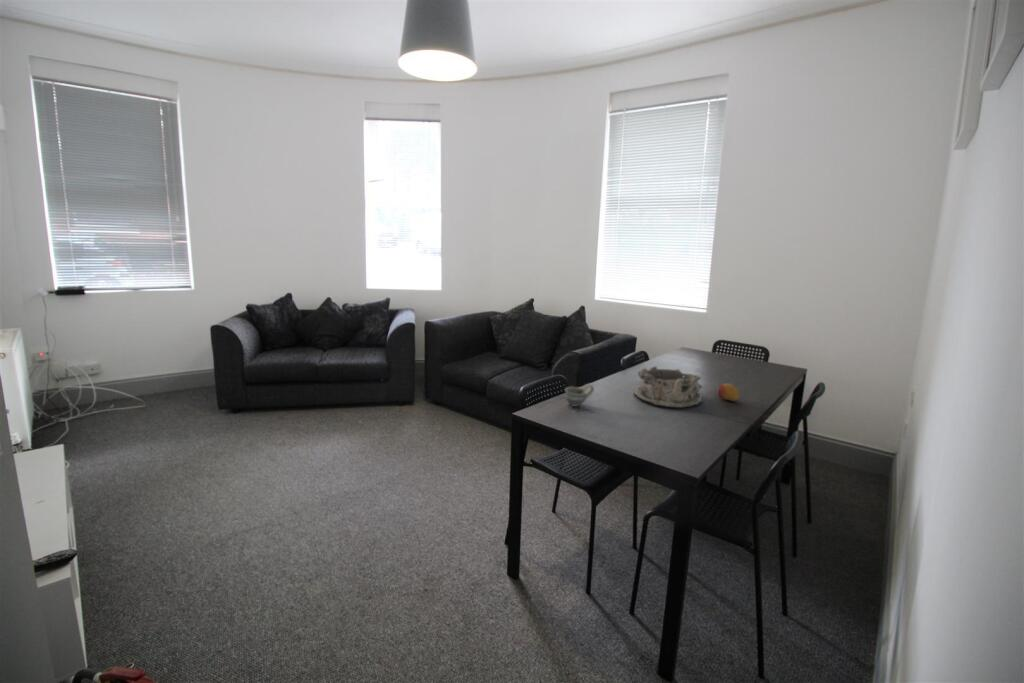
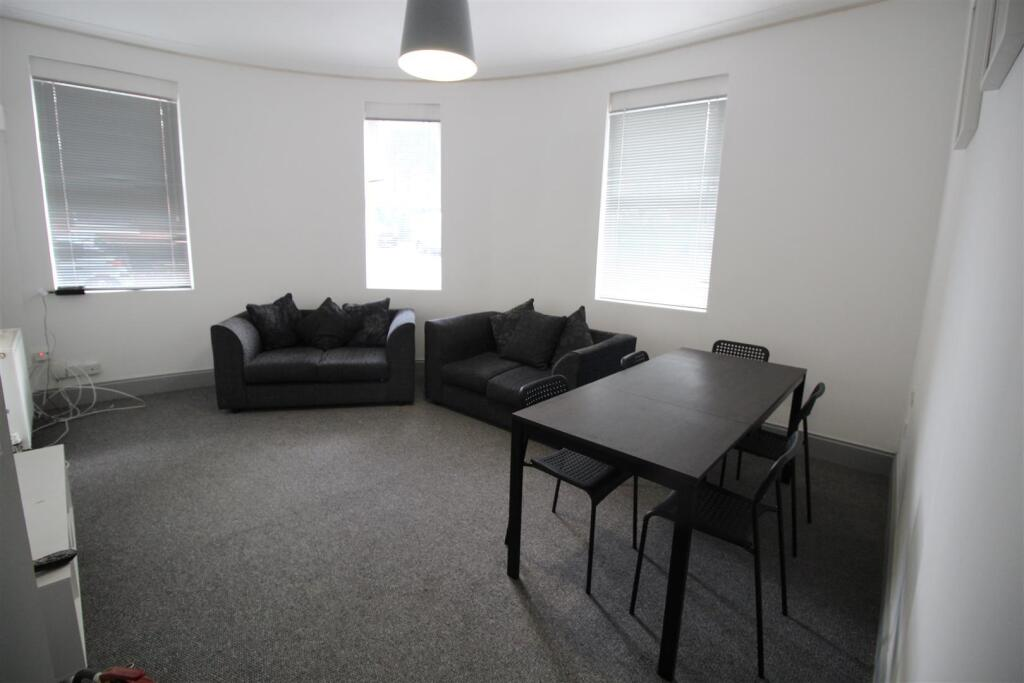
- fruit [716,383,740,402]
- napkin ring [633,365,703,408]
- cup [564,383,595,407]
